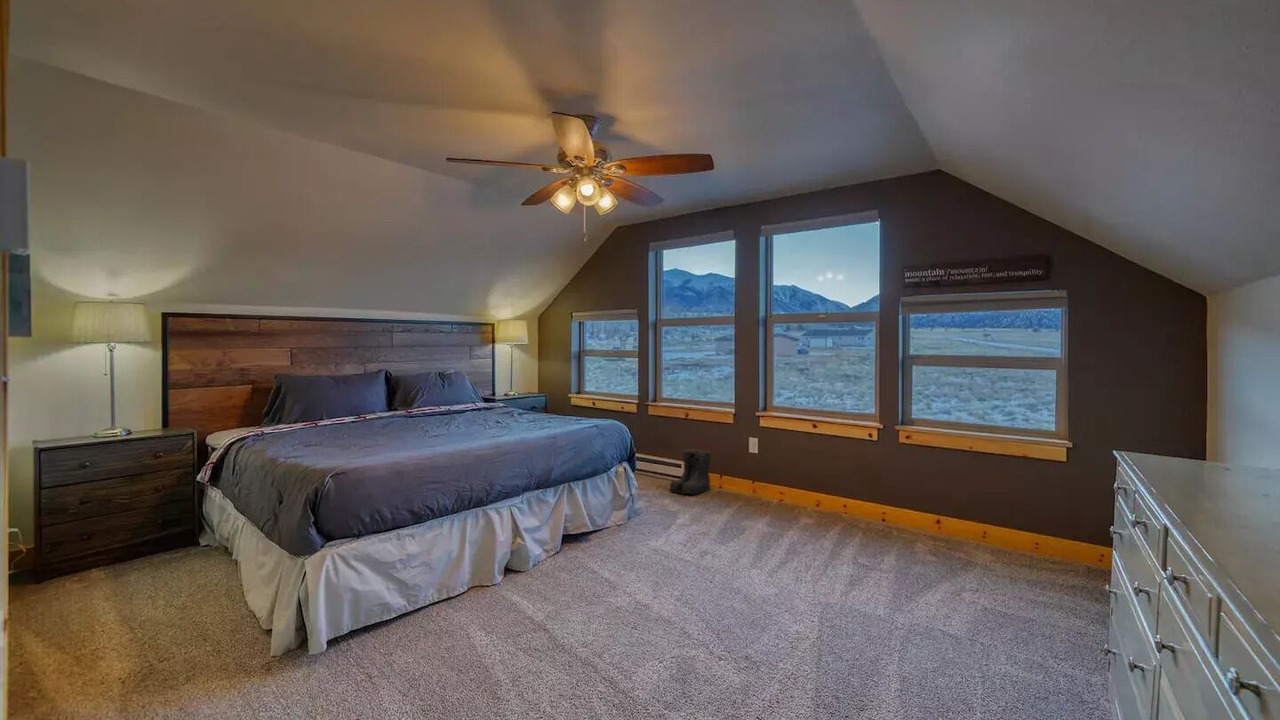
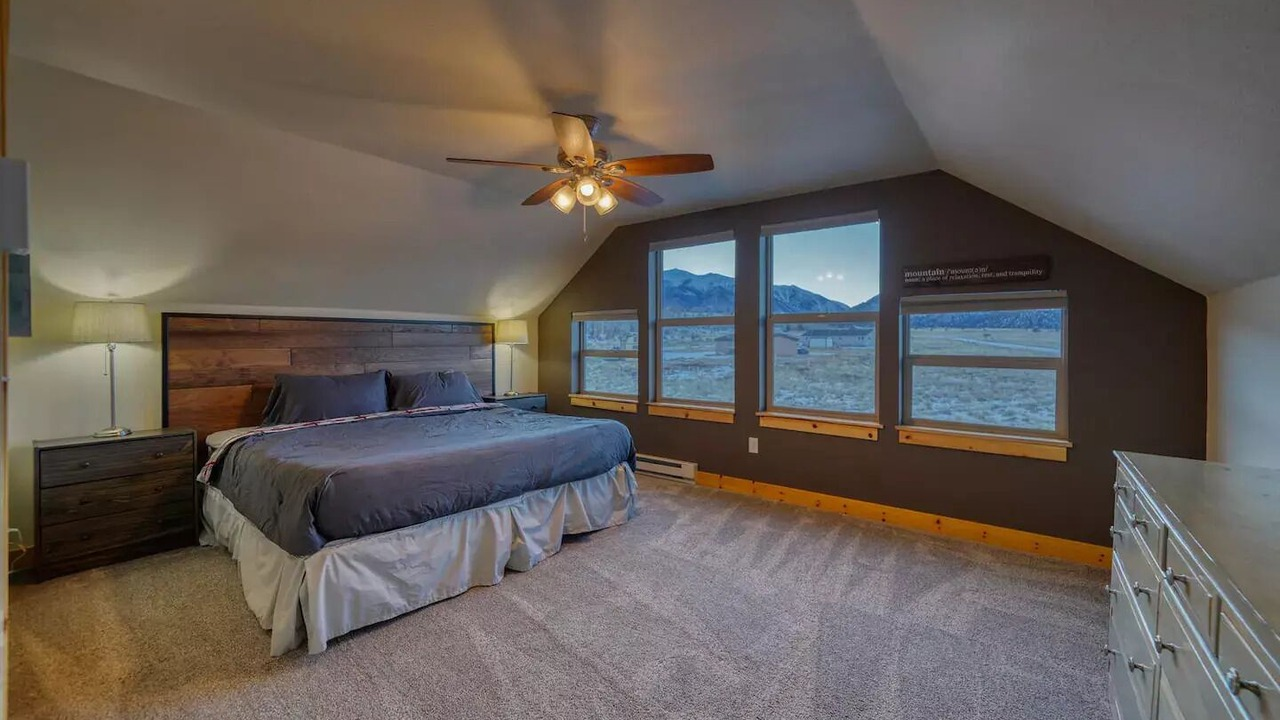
- boots [668,449,712,495]
